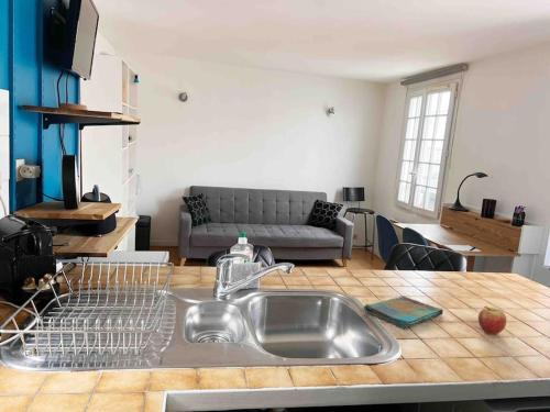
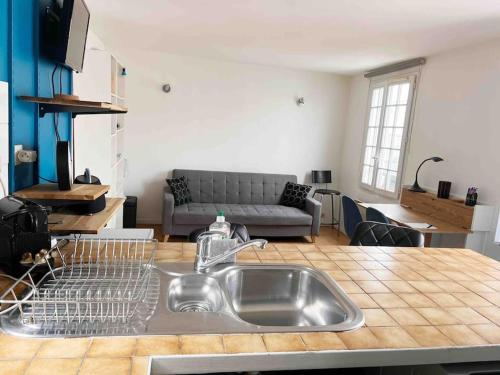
- fruit [477,305,507,335]
- dish towel [363,294,444,330]
